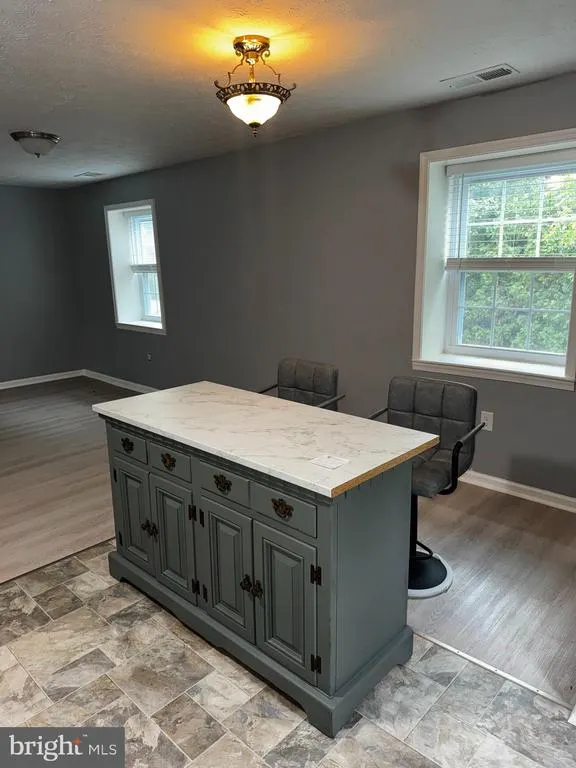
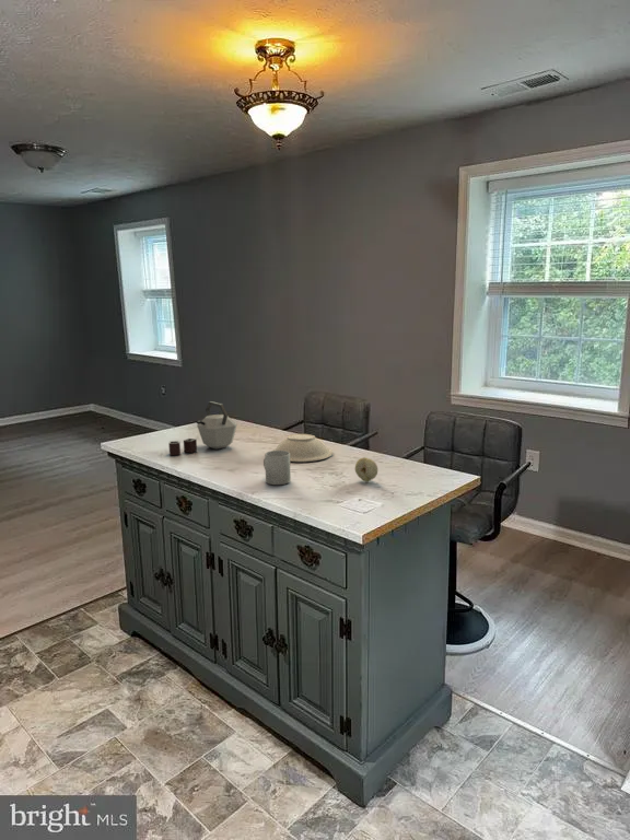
+ fruit [354,456,378,482]
+ bowl [272,433,334,463]
+ mug [262,450,292,486]
+ kettle [167,400,238,456]
